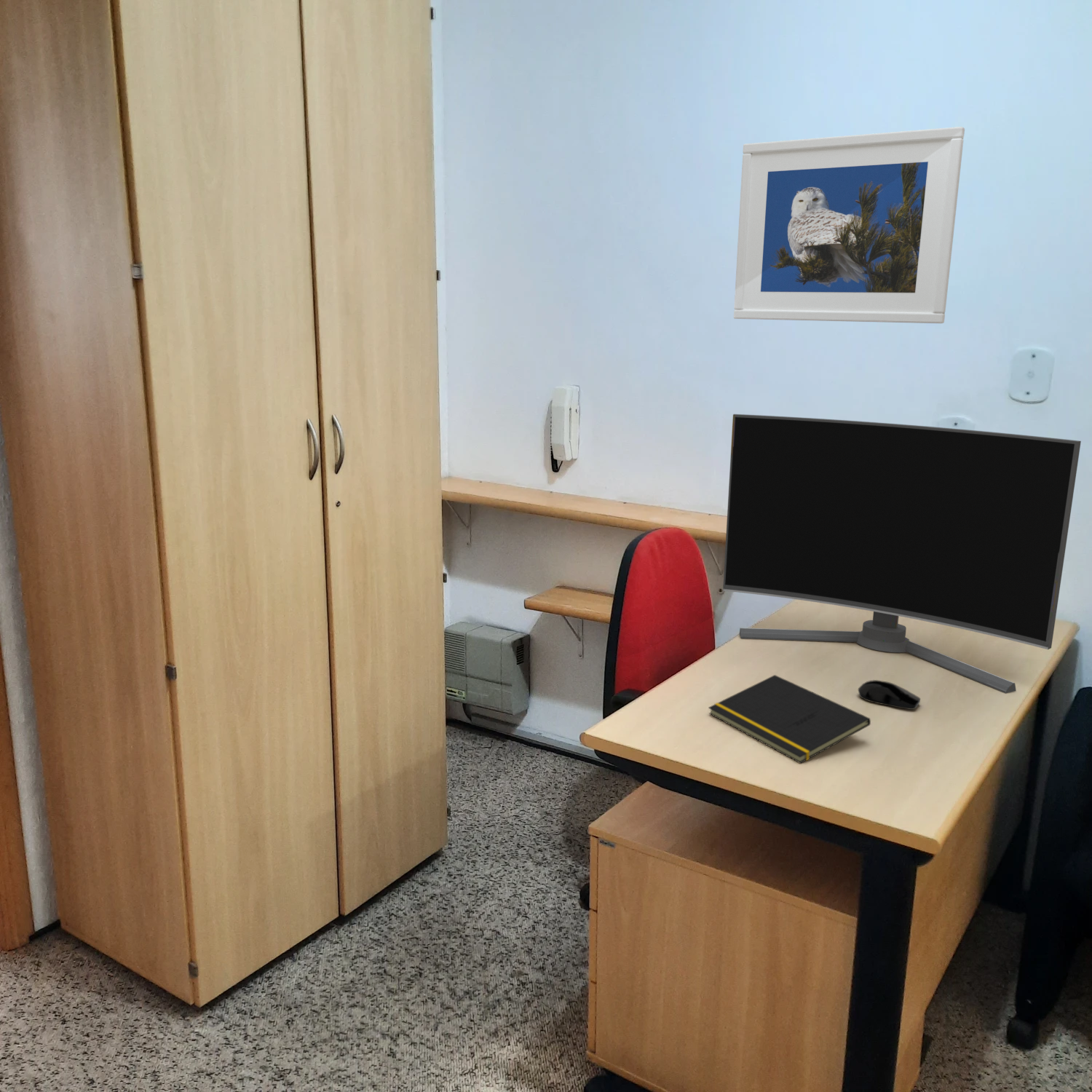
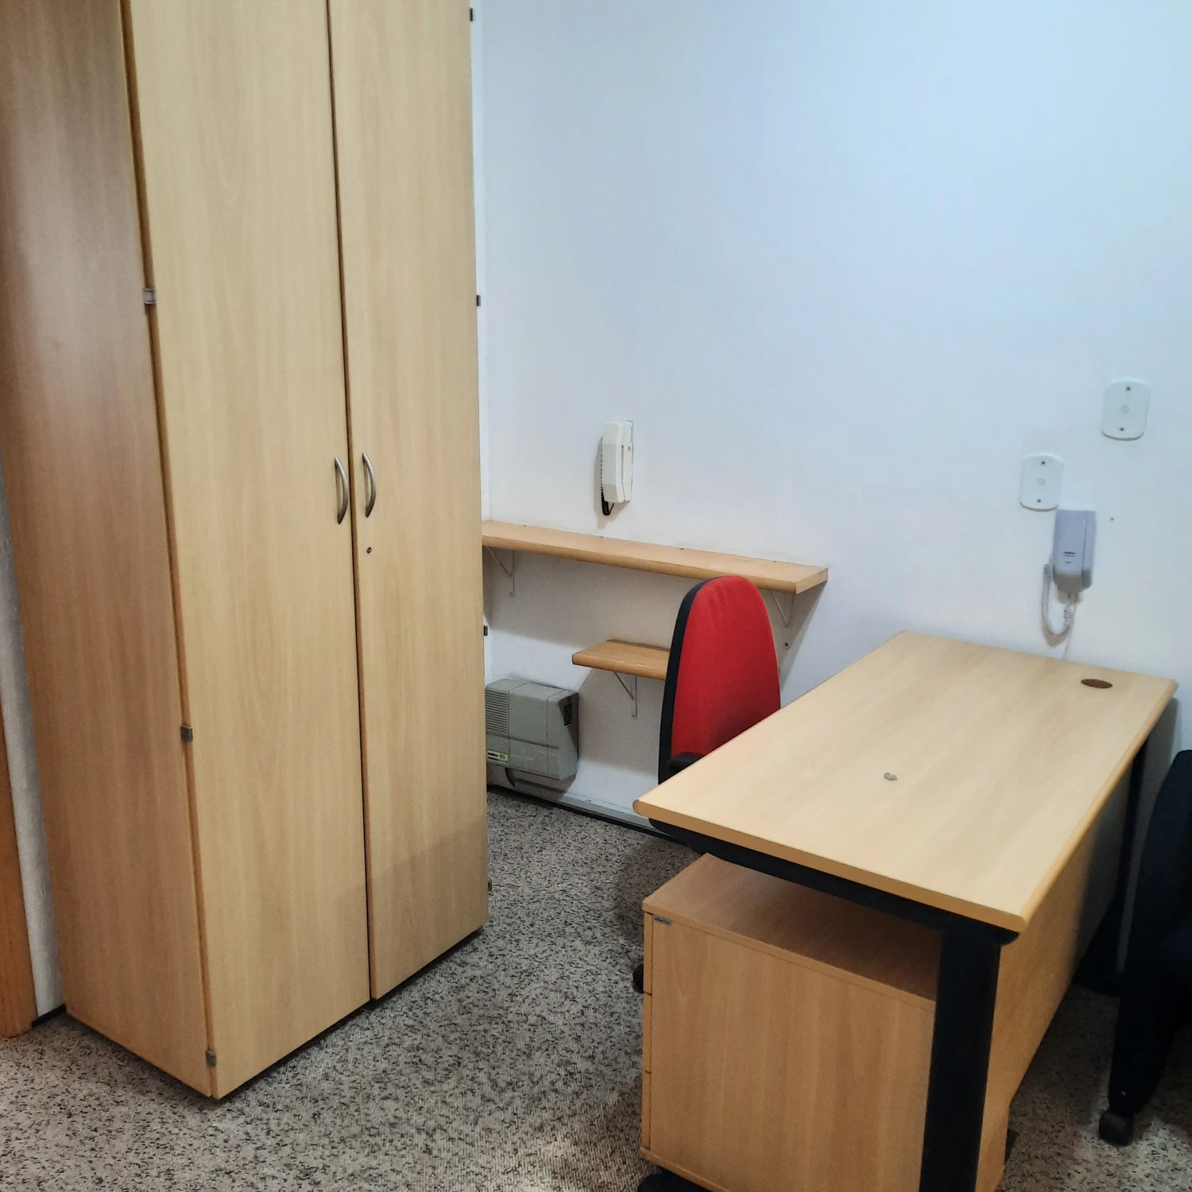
- computer mouse [858,679,921,711]
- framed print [733,126,965,324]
- computer monitor [722,414,1082,694]
- notepad [708,674,871,764]
